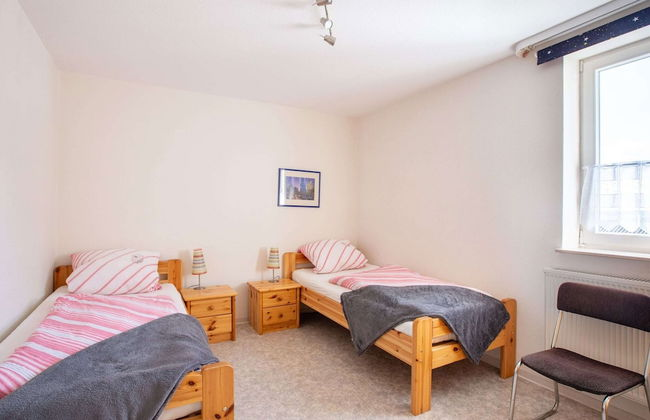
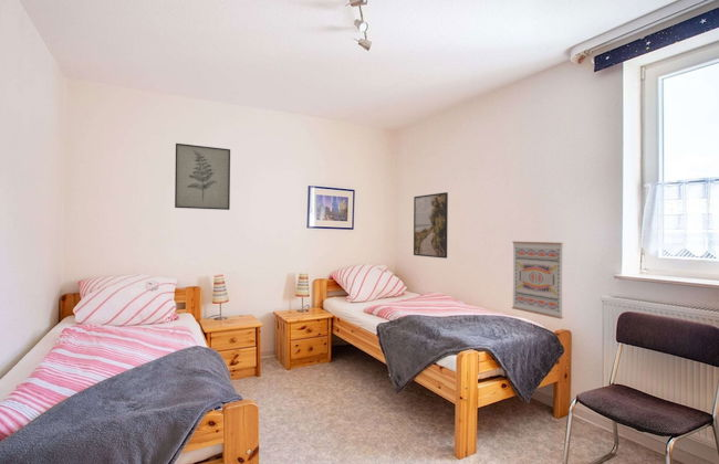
+ wall art [511,241,564,320]
+ wall art [174,143,231,211]
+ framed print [413,191,449,260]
